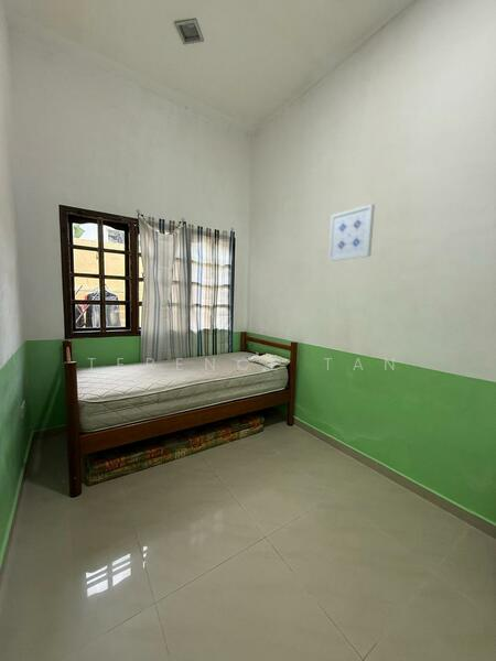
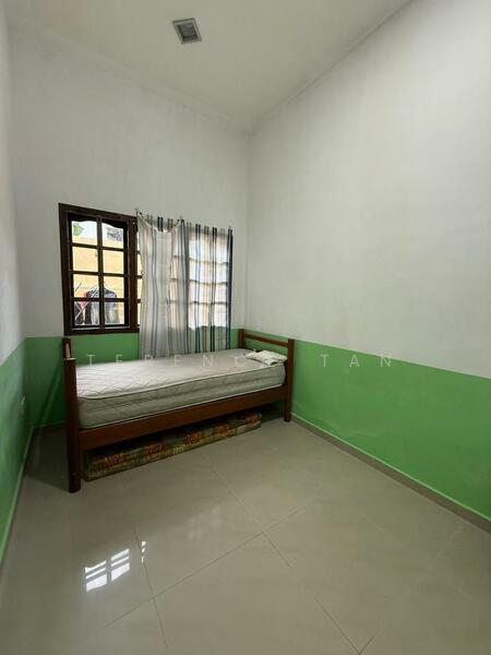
- wall art [327,203,376,262]
